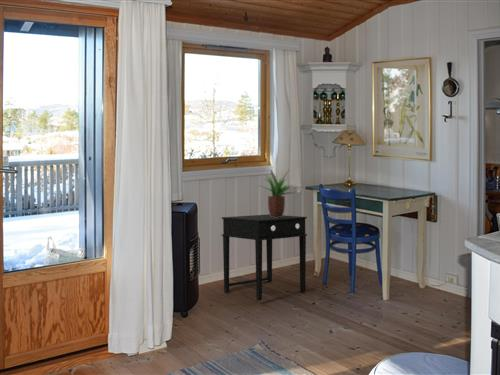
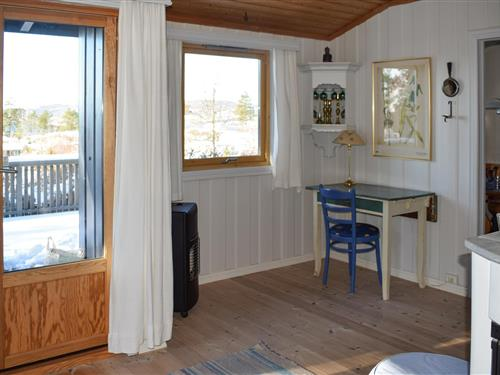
- side table [221,213,308,301]
- potted plant [256,168,296,218]
